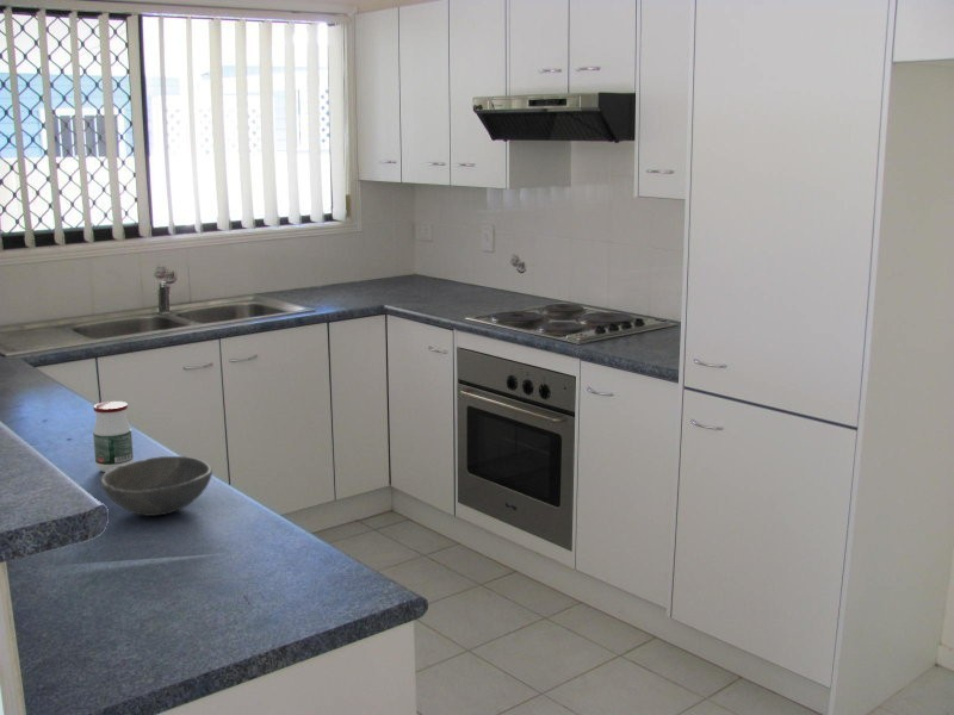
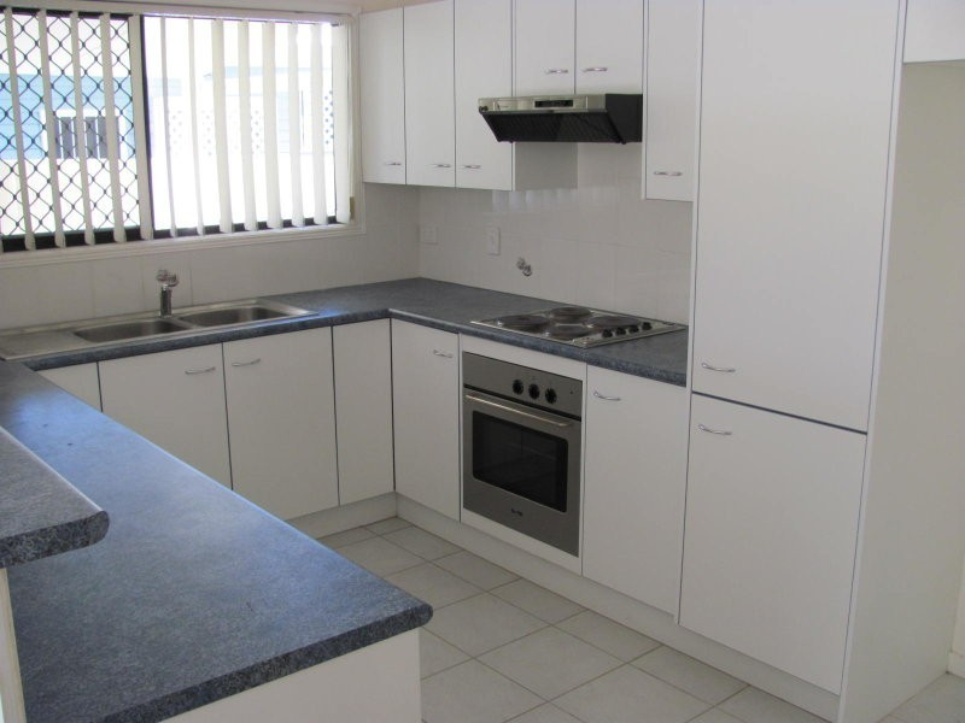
- jar [92,400,135,473]
- bowl [99,455,213,517]
